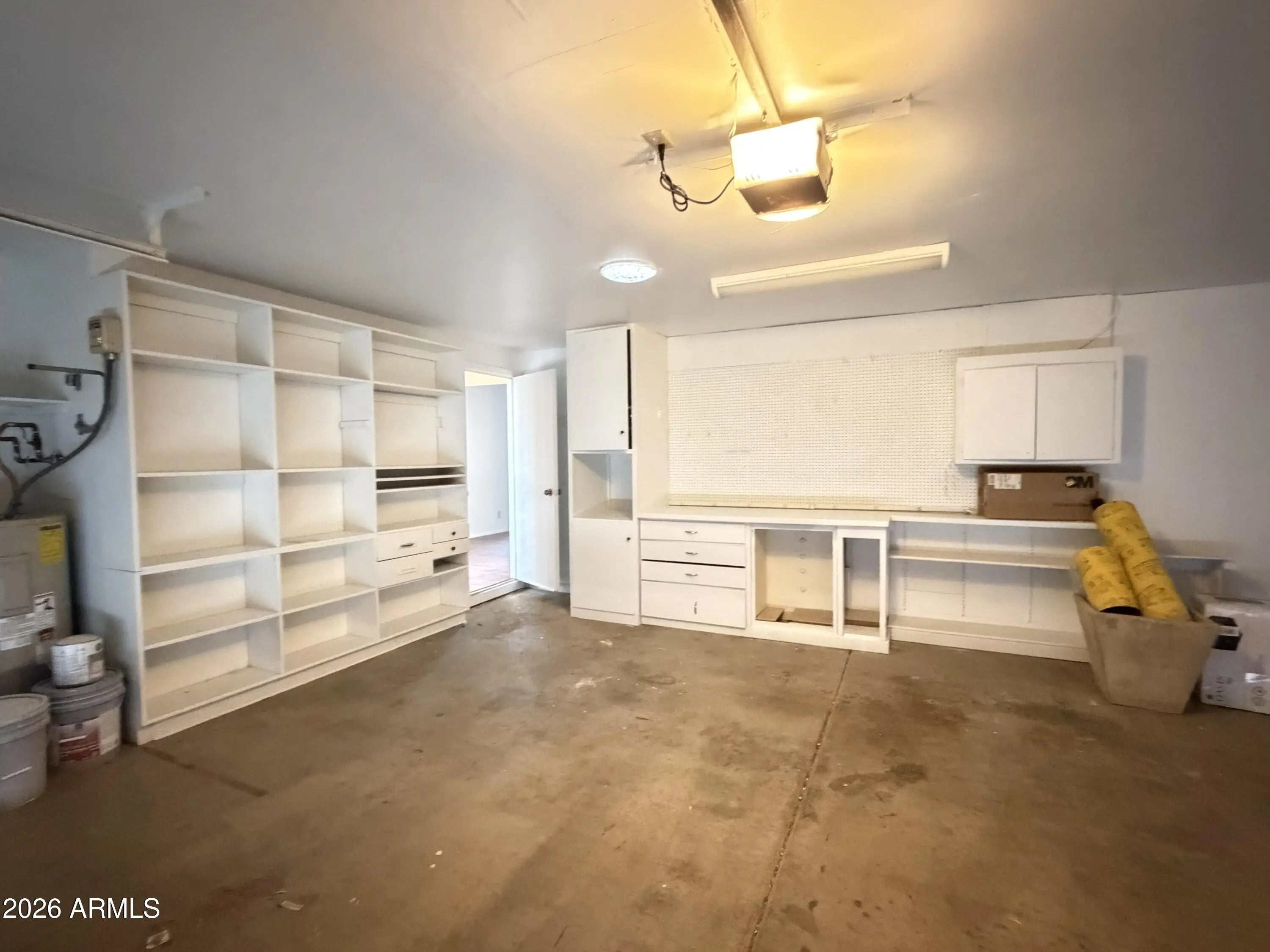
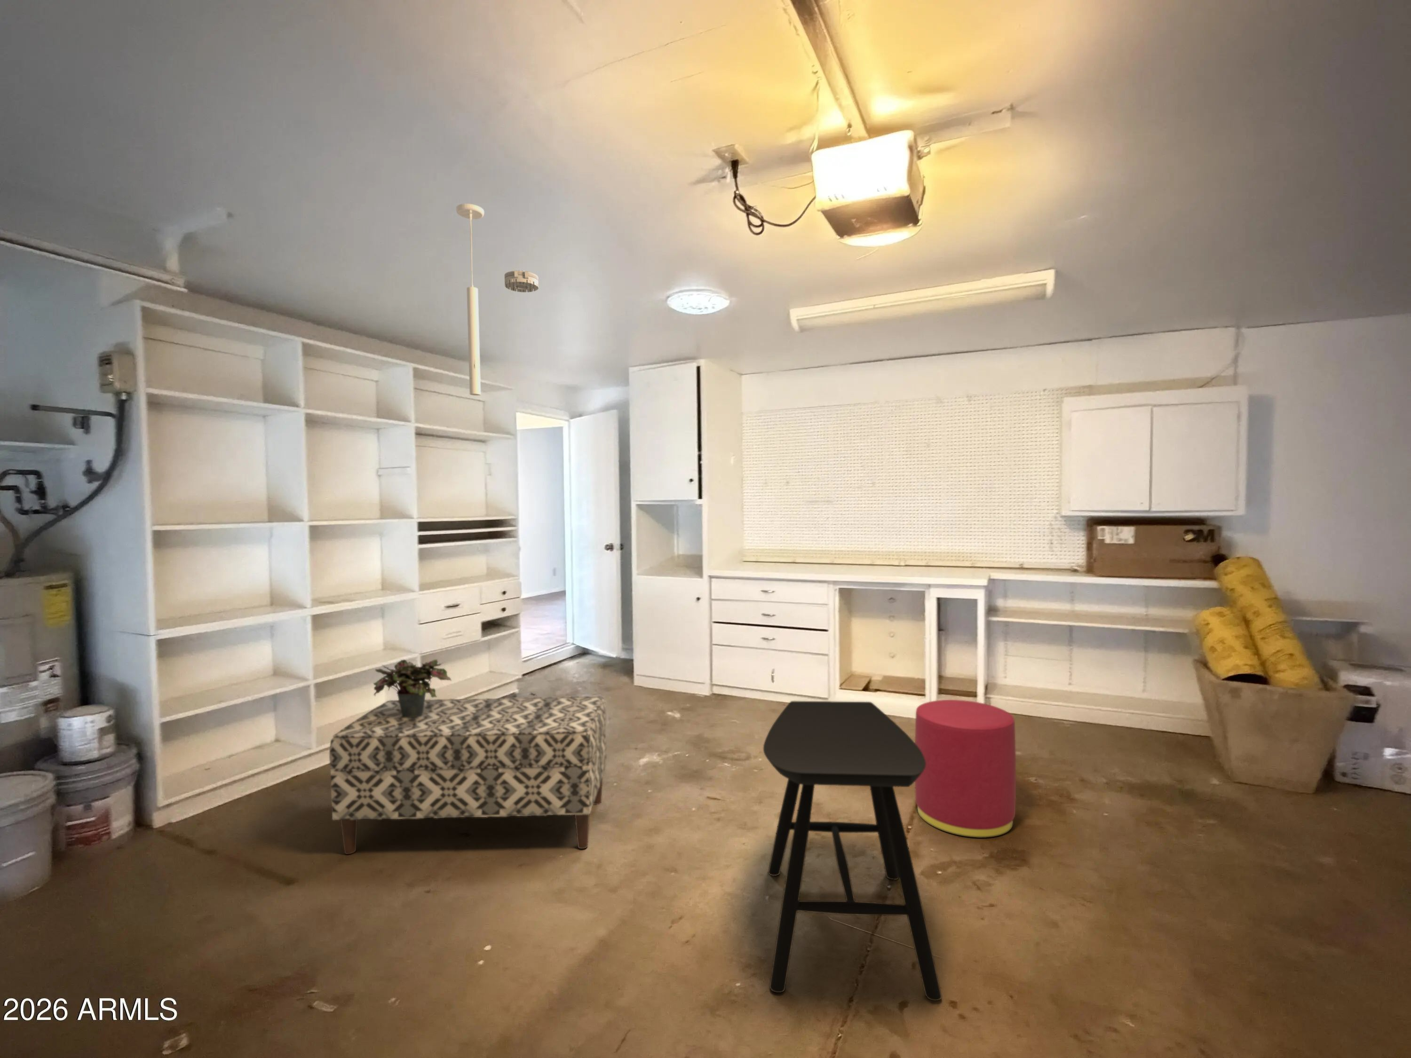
+ stool [914,699,1017,838]
+ smoke detector [504,270,539,293]
+ stool [763,700,942,1001]
+ potted plant [373,659,452,718]
+ bench [329,696,607,855]
+ ceiling light [456,203,484,396]
